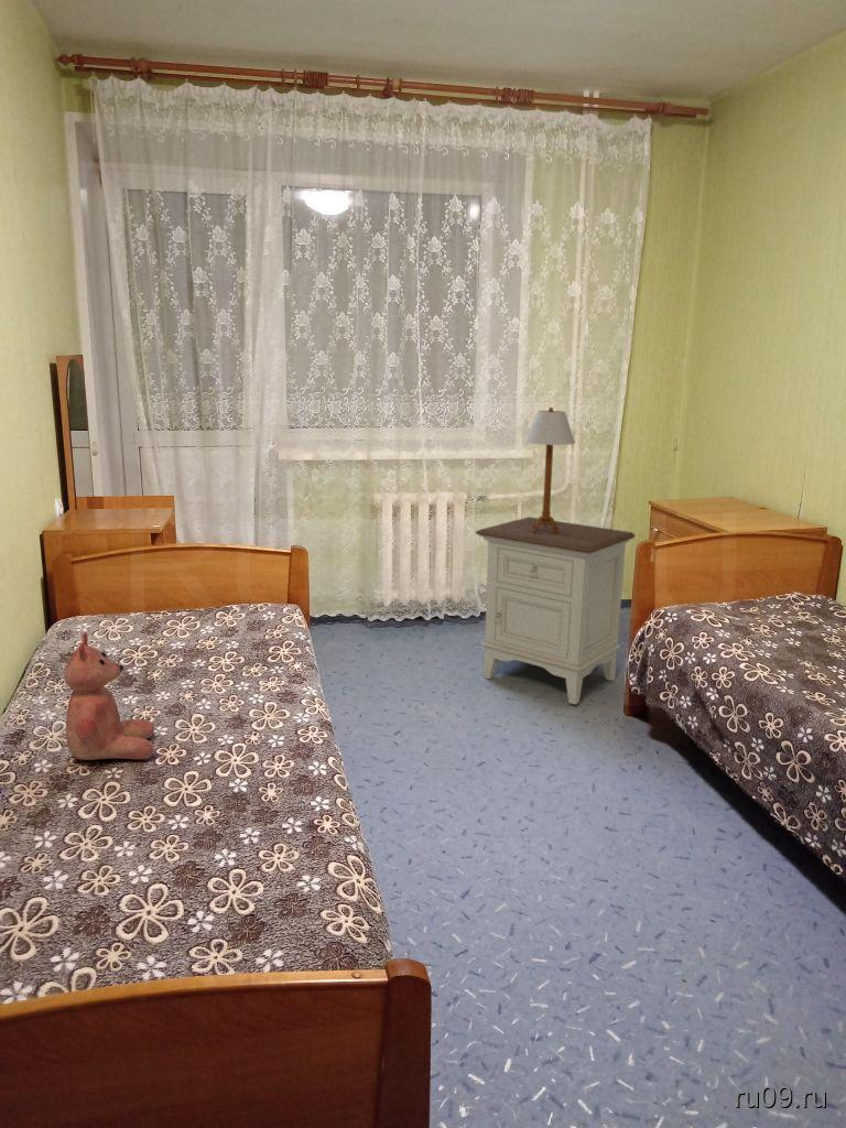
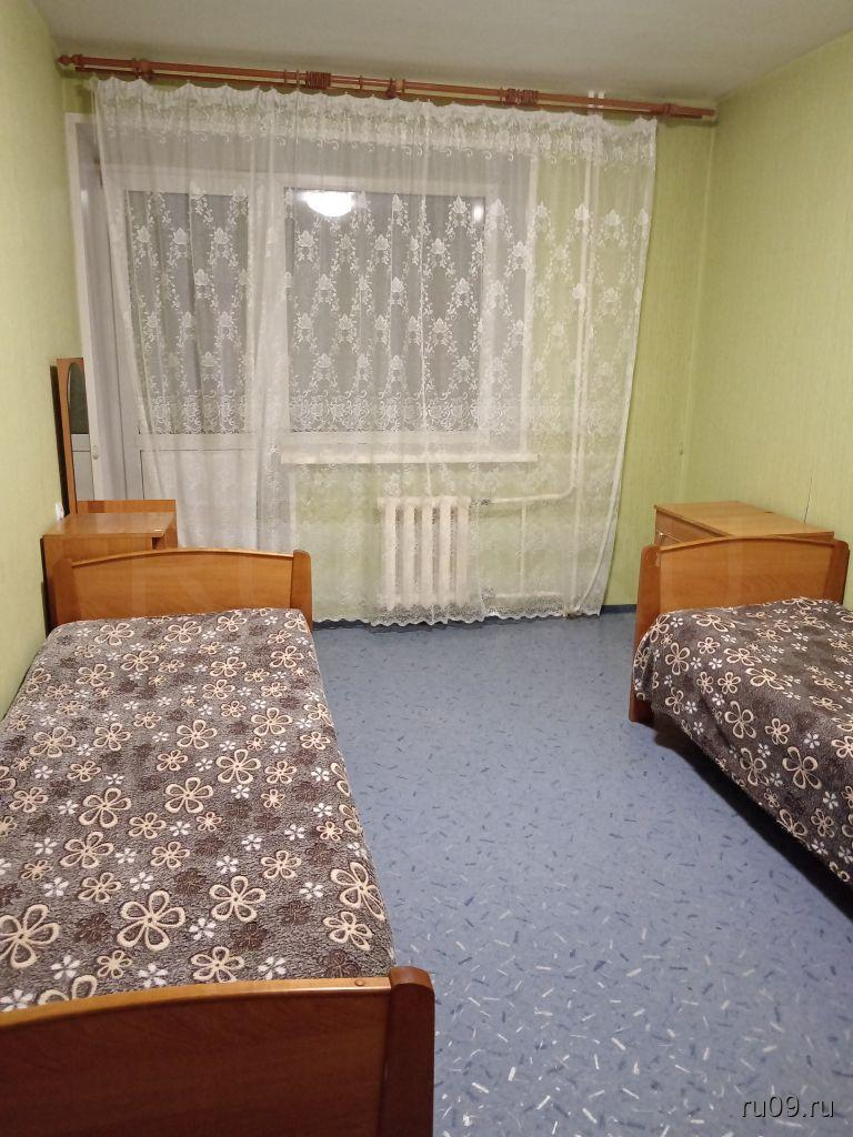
- table lamp [524,406,576,534]
- teddy bear [63,631,155,761]
- nightstand [475,516,637,706]
